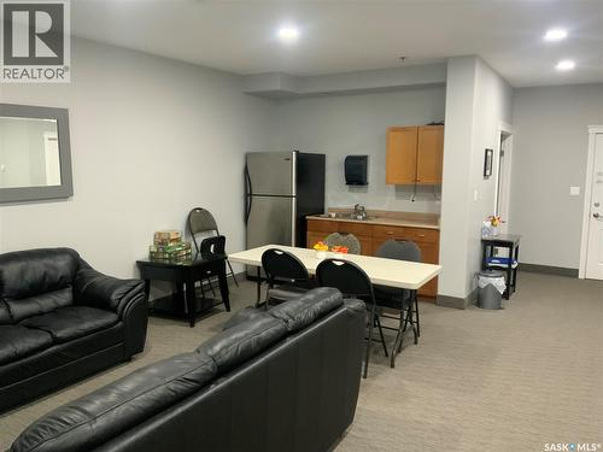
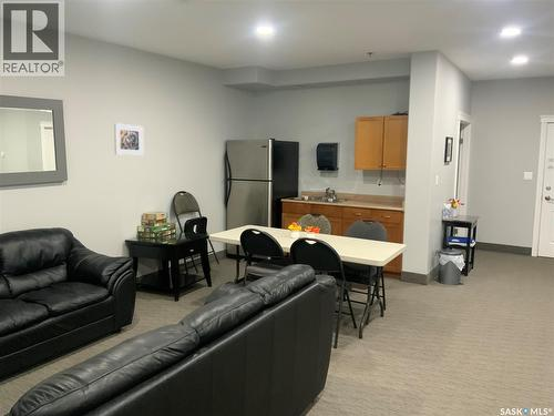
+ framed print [113,122,144,156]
